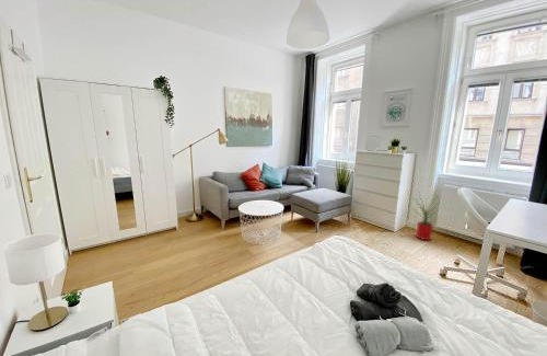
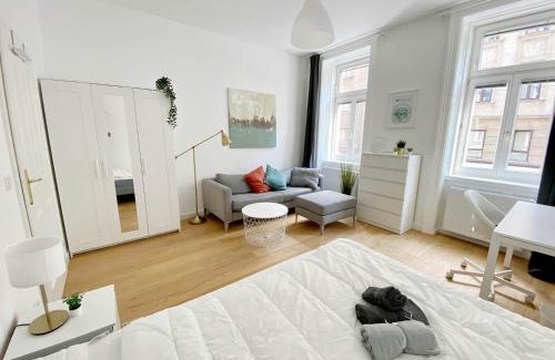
- house plant [406,192,450,241]
